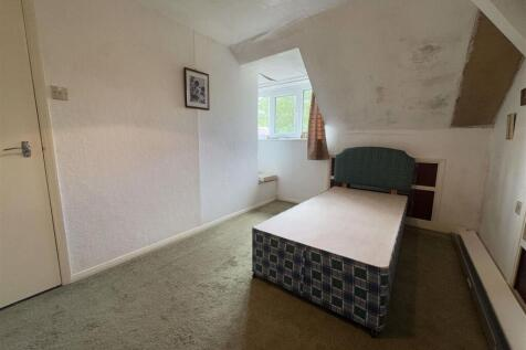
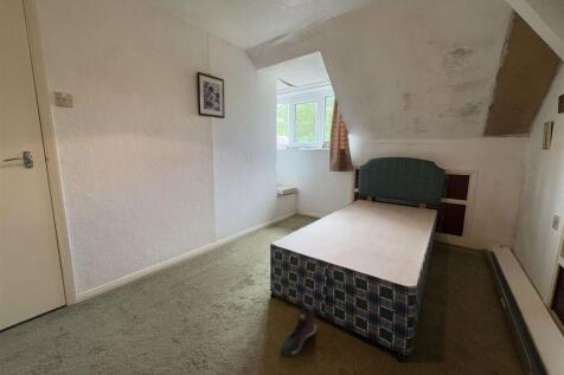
+ sneaker [280,309,318,356]
